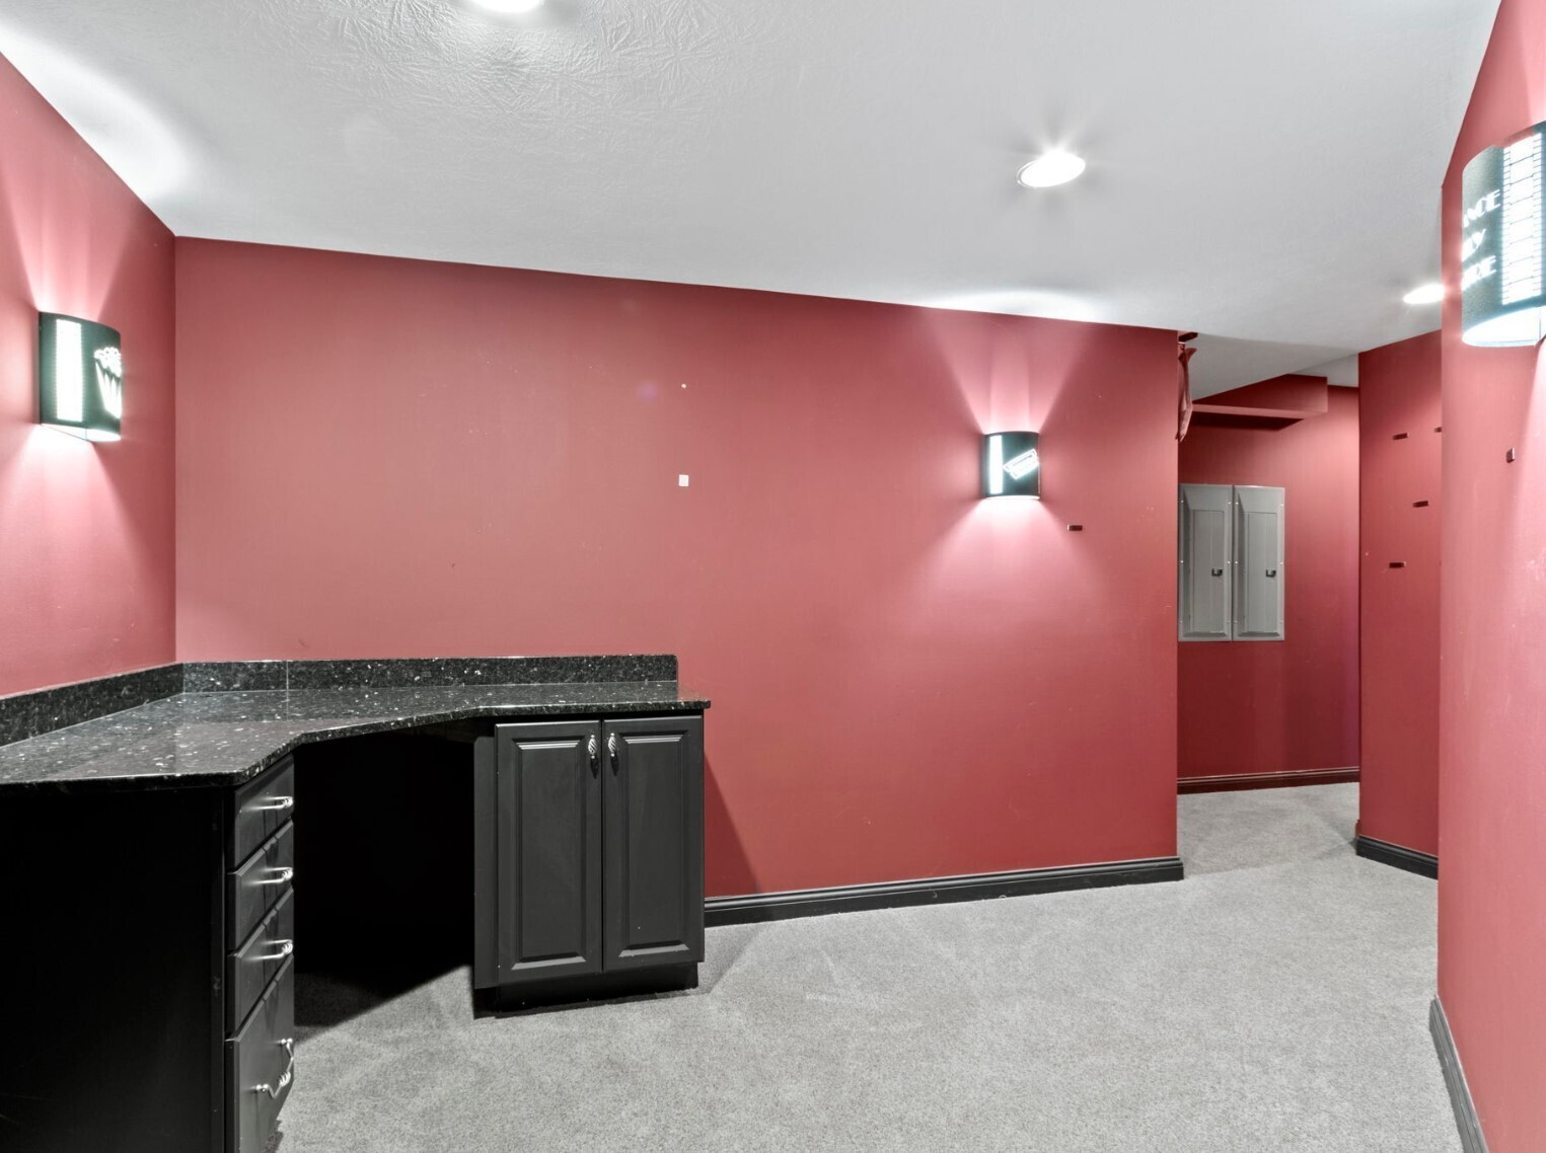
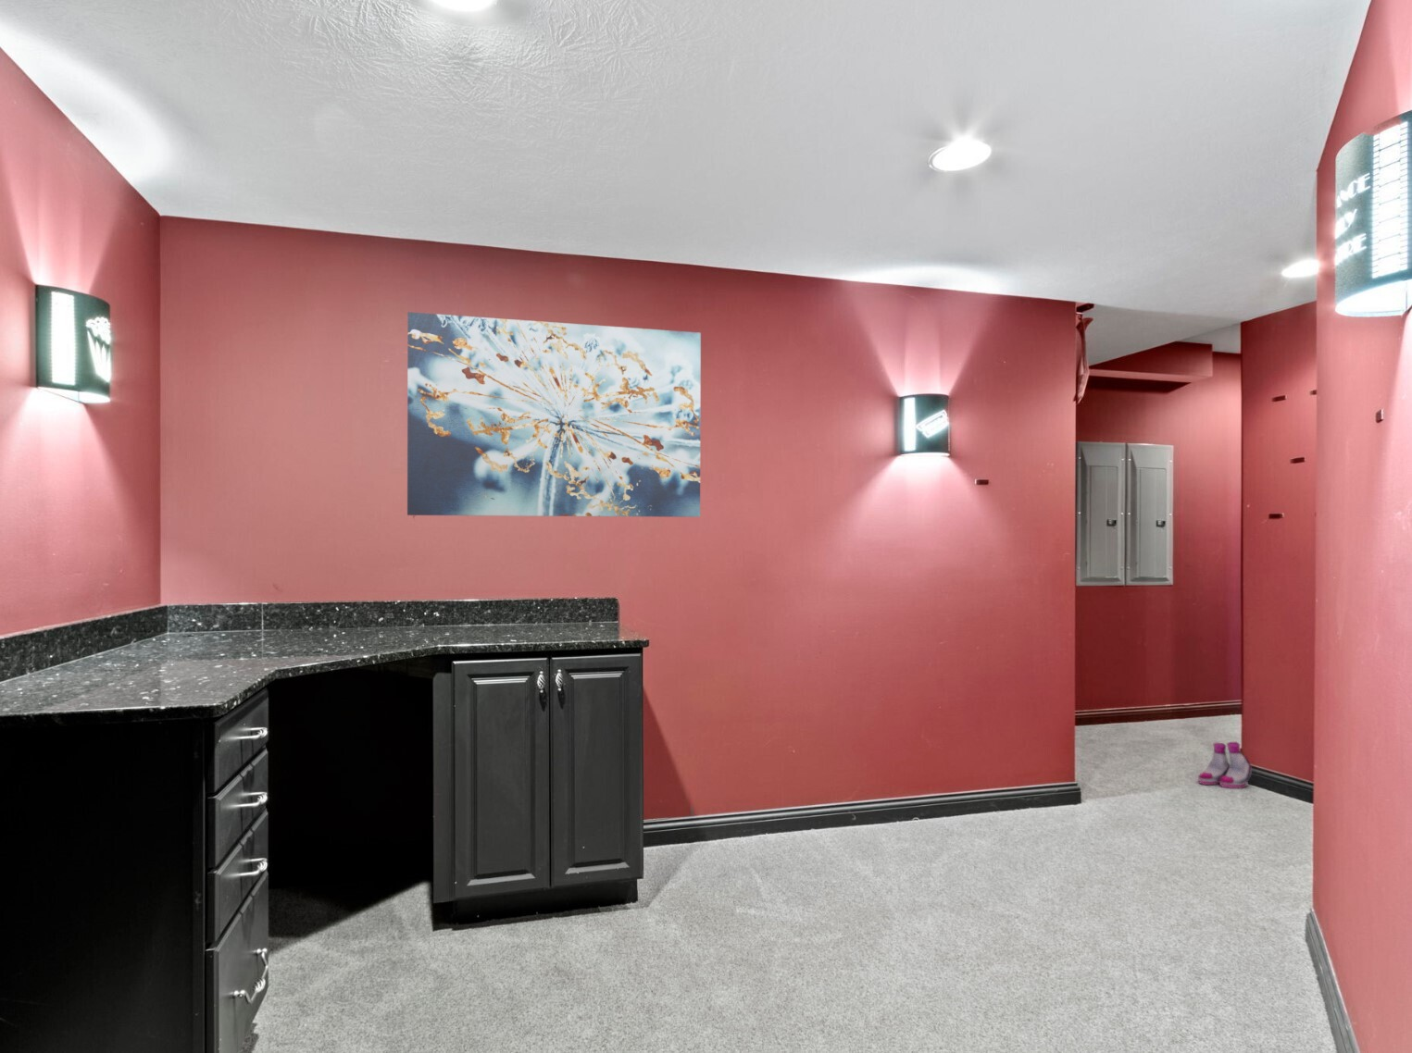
+ boots [1197,741,1253,790]
+ wall art [406,311,702,518]
